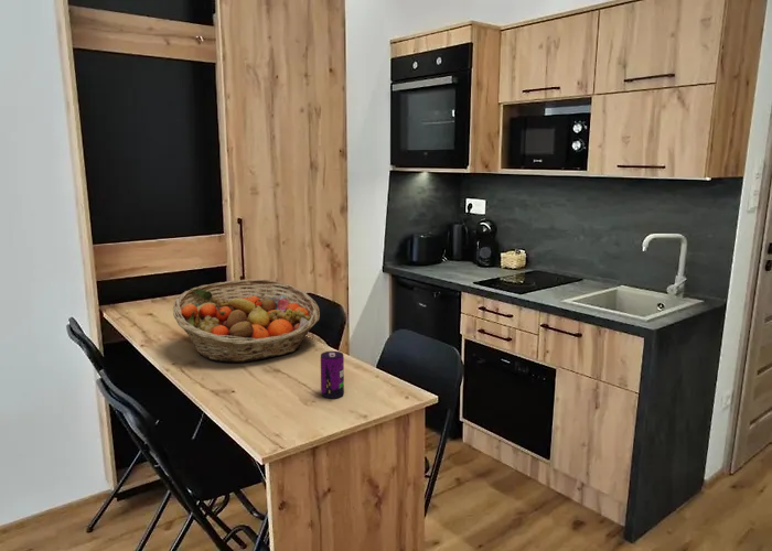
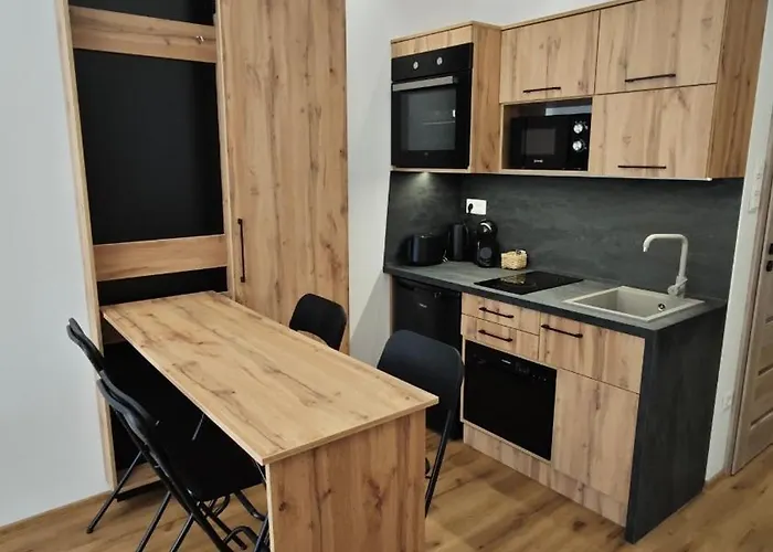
- fruit basket [172,278,321,364]
- beverage can [320,350,345,399]
